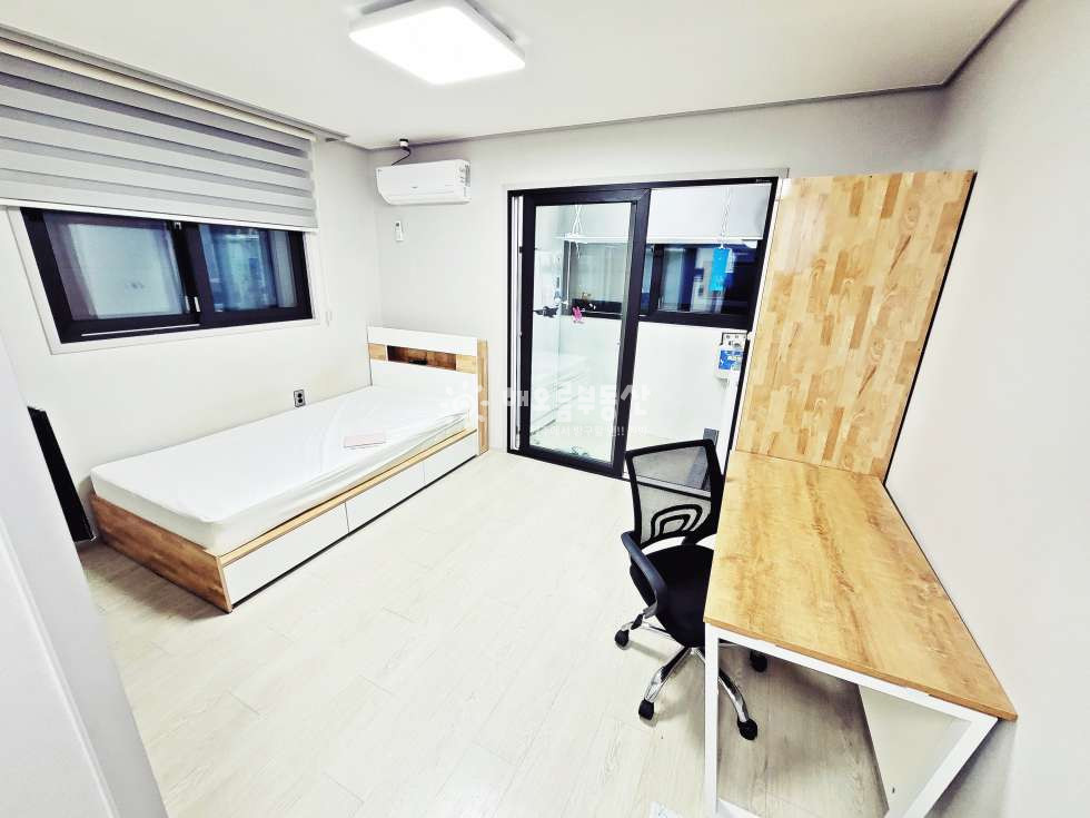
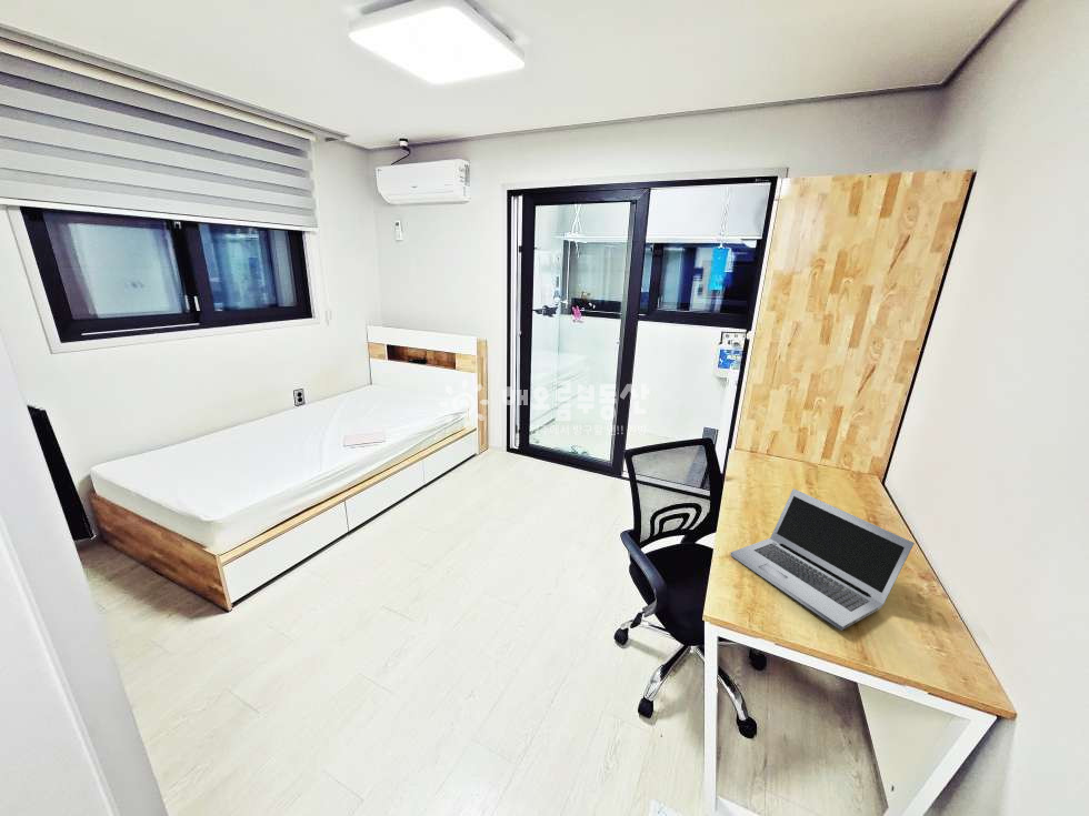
+ laptop [729,487,916,632]
